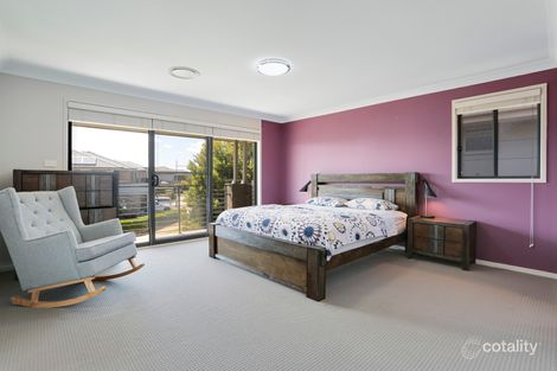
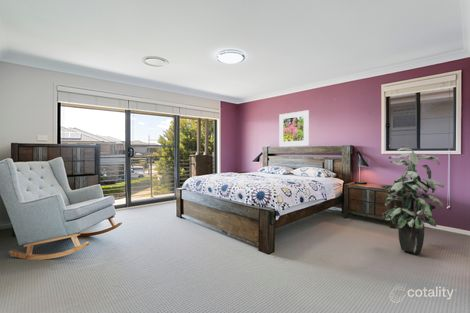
+ indoor plant [380,147,445,254]
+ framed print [278,109,310,148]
